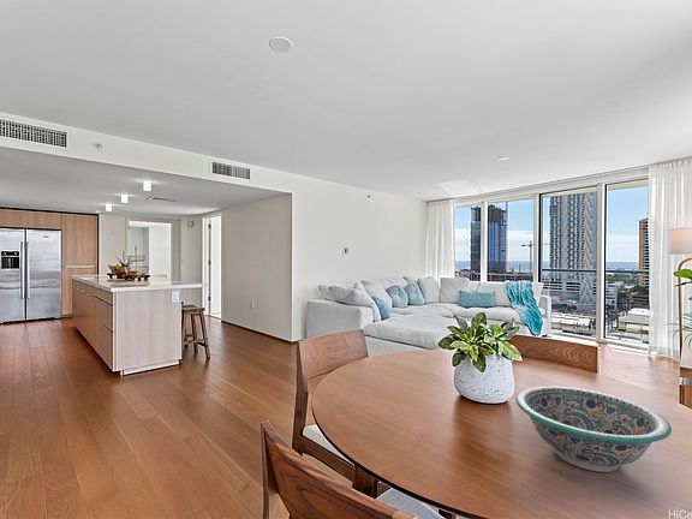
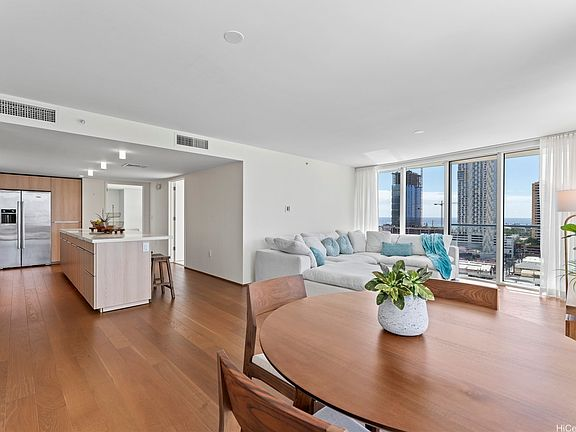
- decorative bowl [514,384,673,473]
